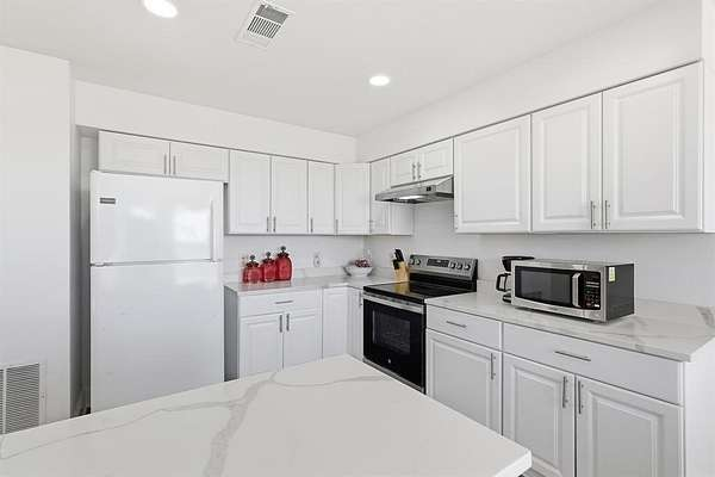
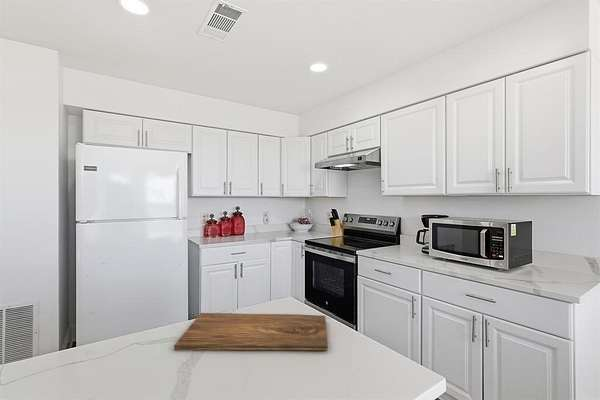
+ cutting board [173,312,329,351]
